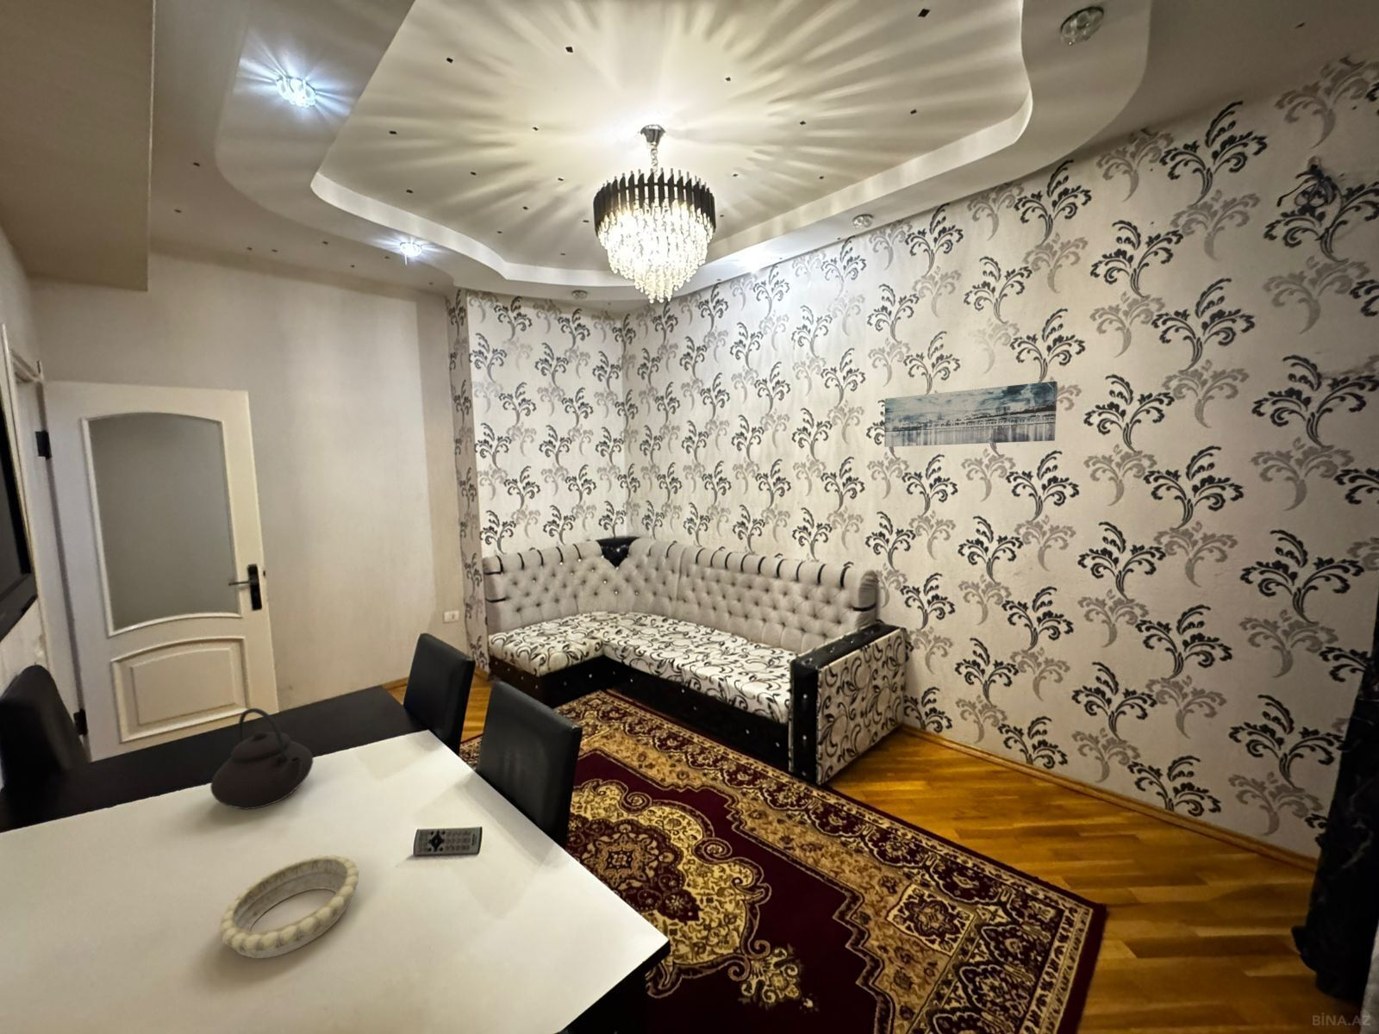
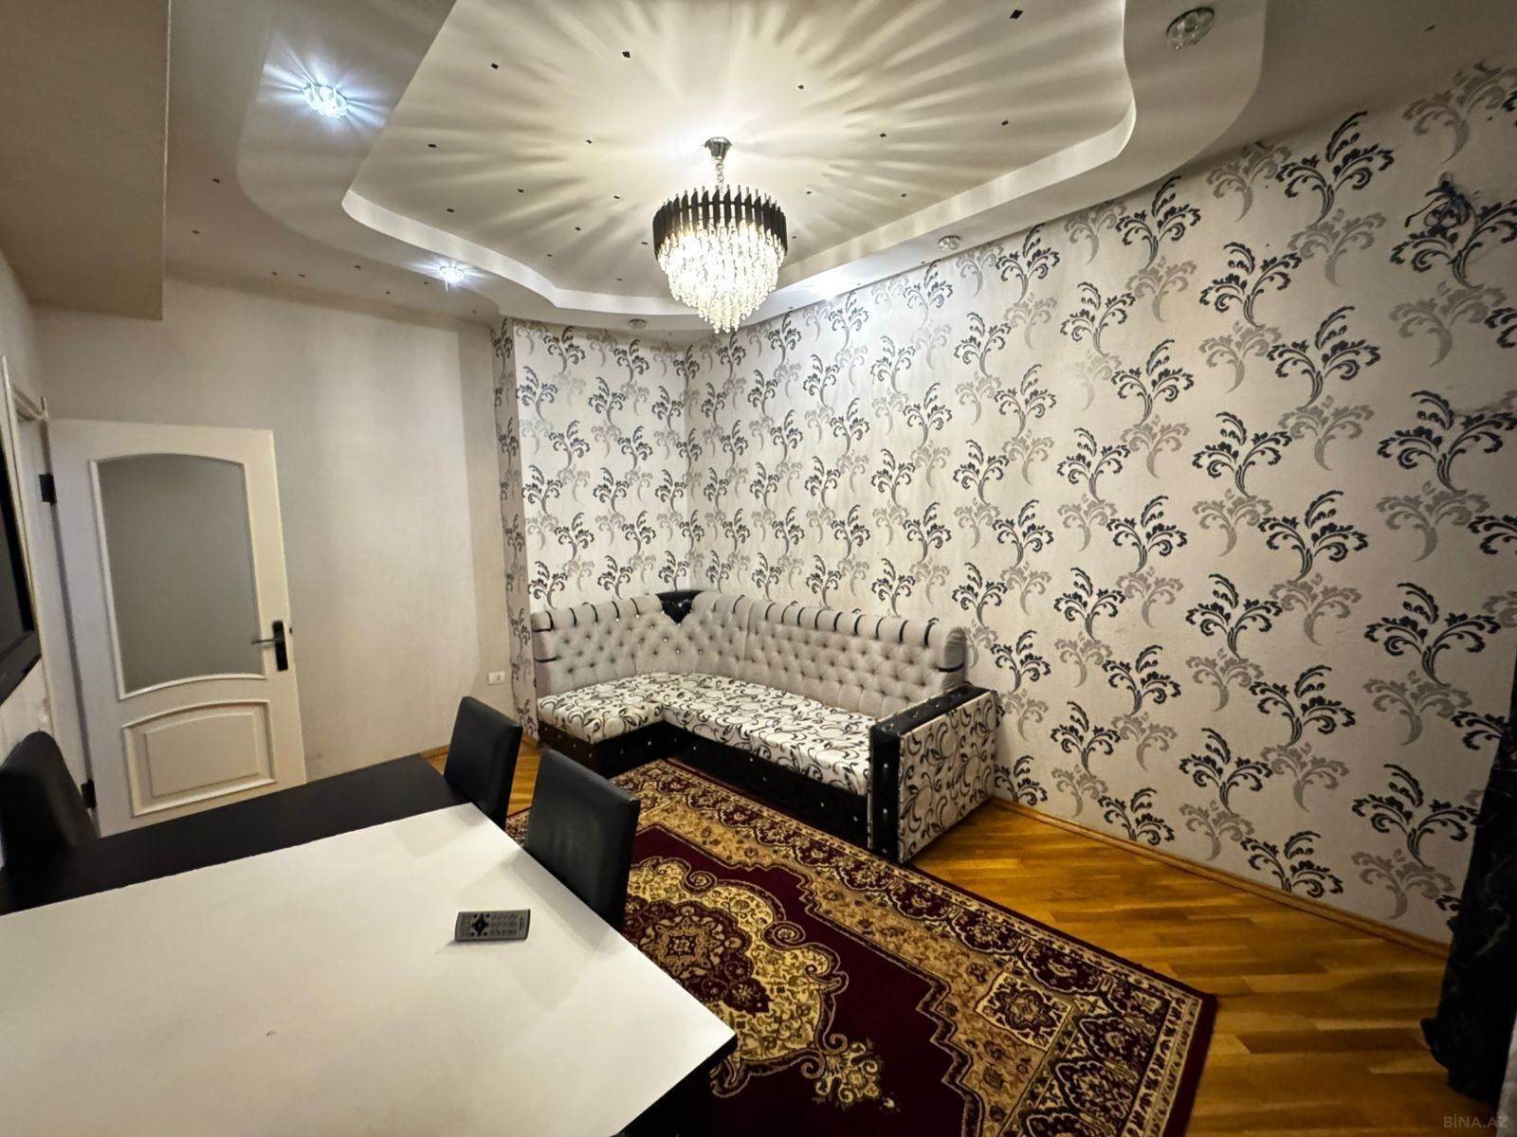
- teapot [210,707,314,810]
- decorative bowl [218,854,360,959]
- wall art [884,380,1059,449]
